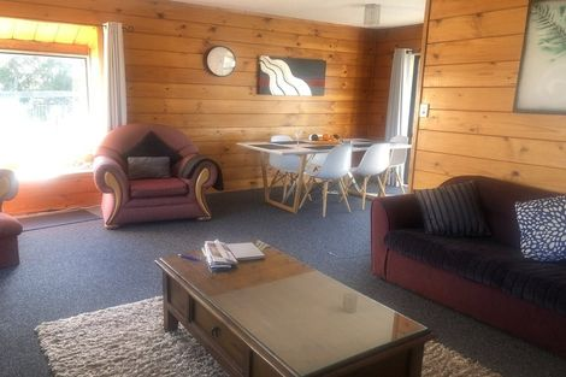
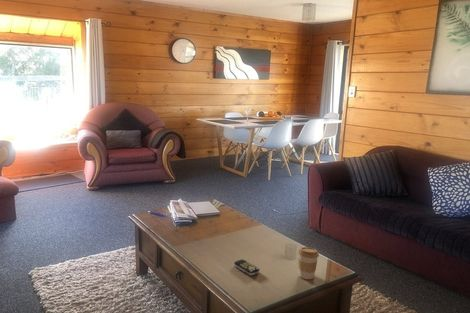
+ coffee cup [297,246,320,280]
+ remote control [233,258,260,276]
